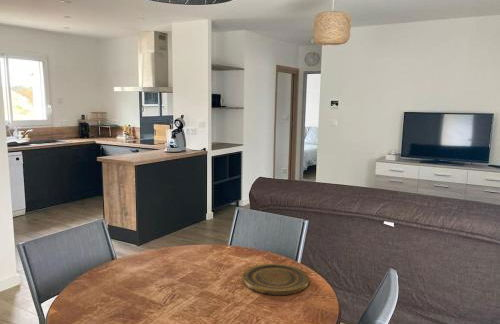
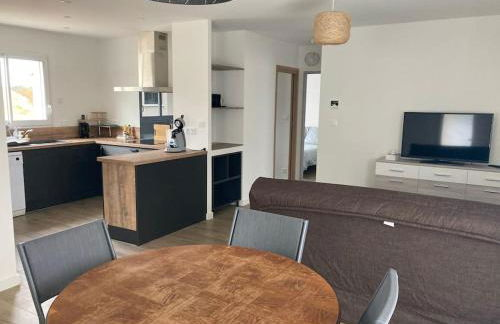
- plate [242,262,310,296]
